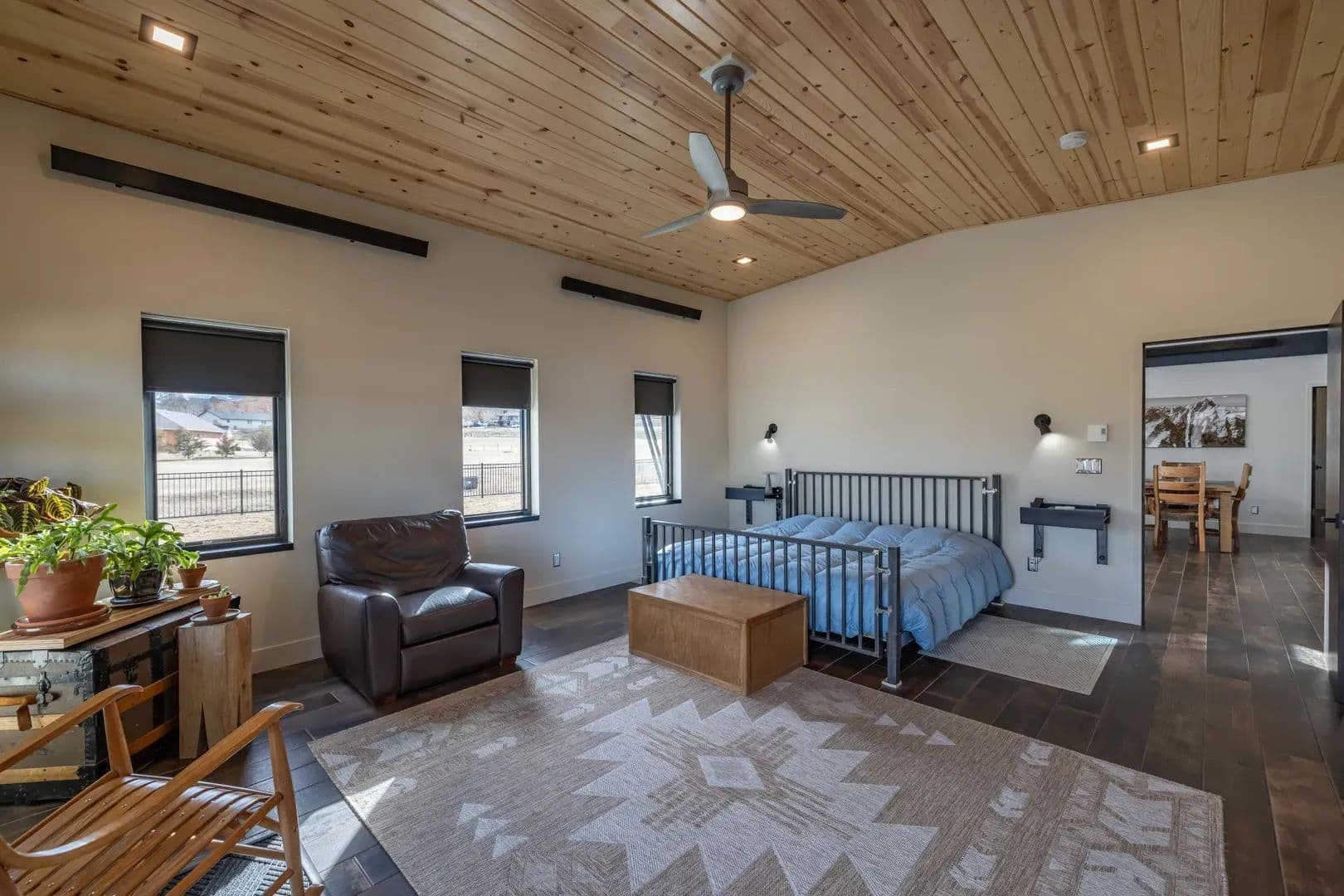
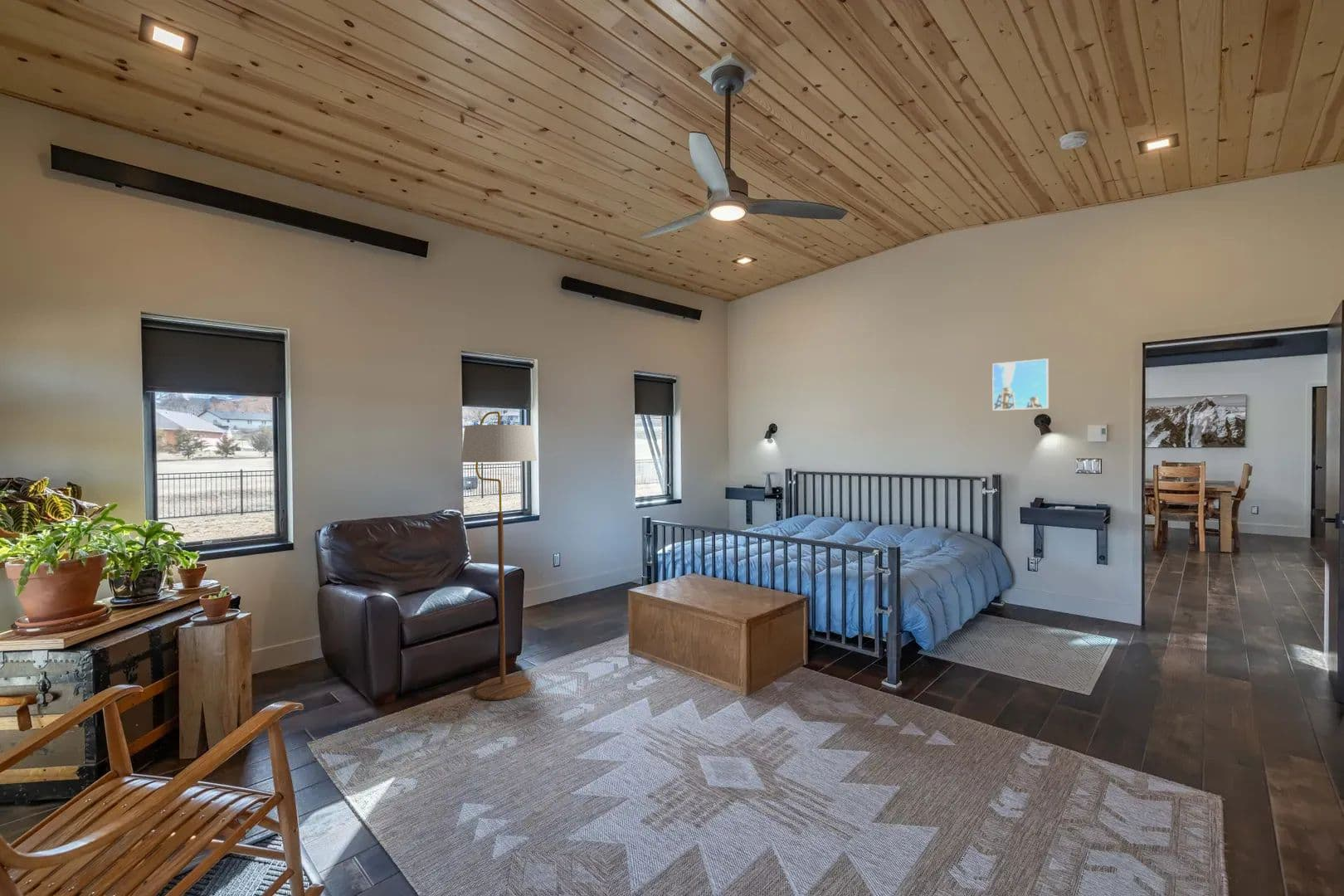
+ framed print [991,358,1049,411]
+ floor lamp [460,411,538,701]
